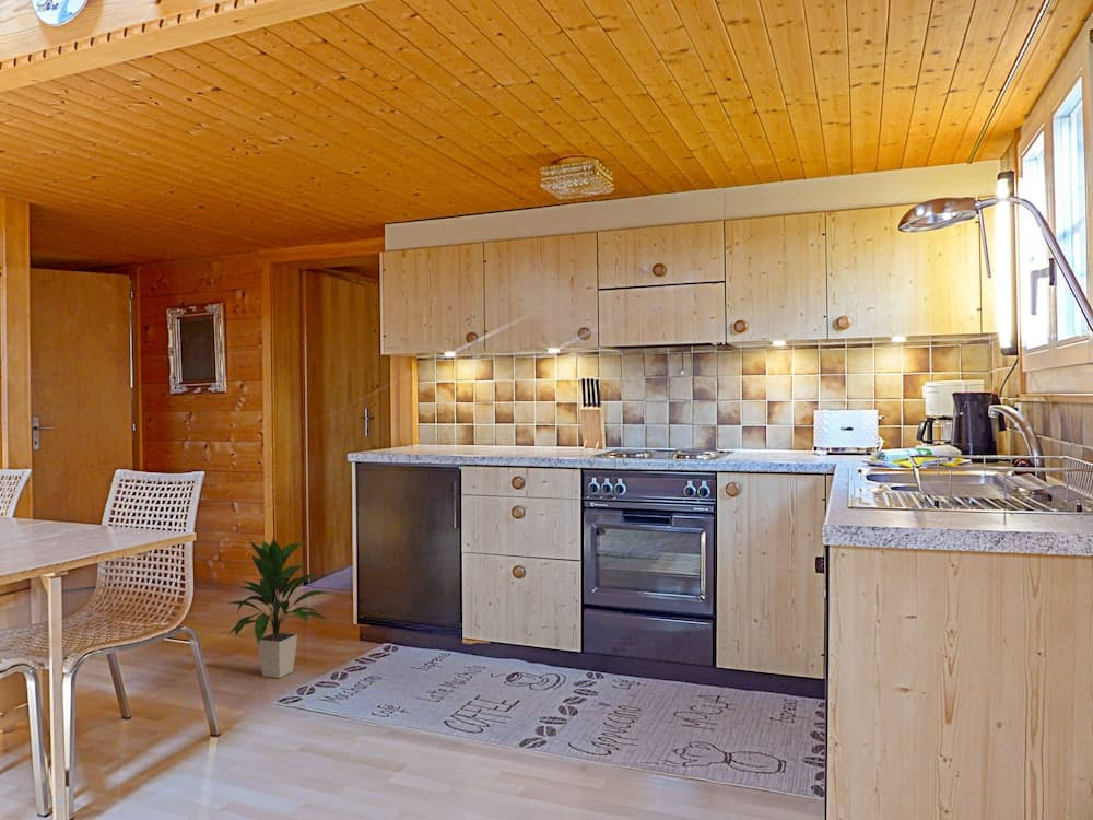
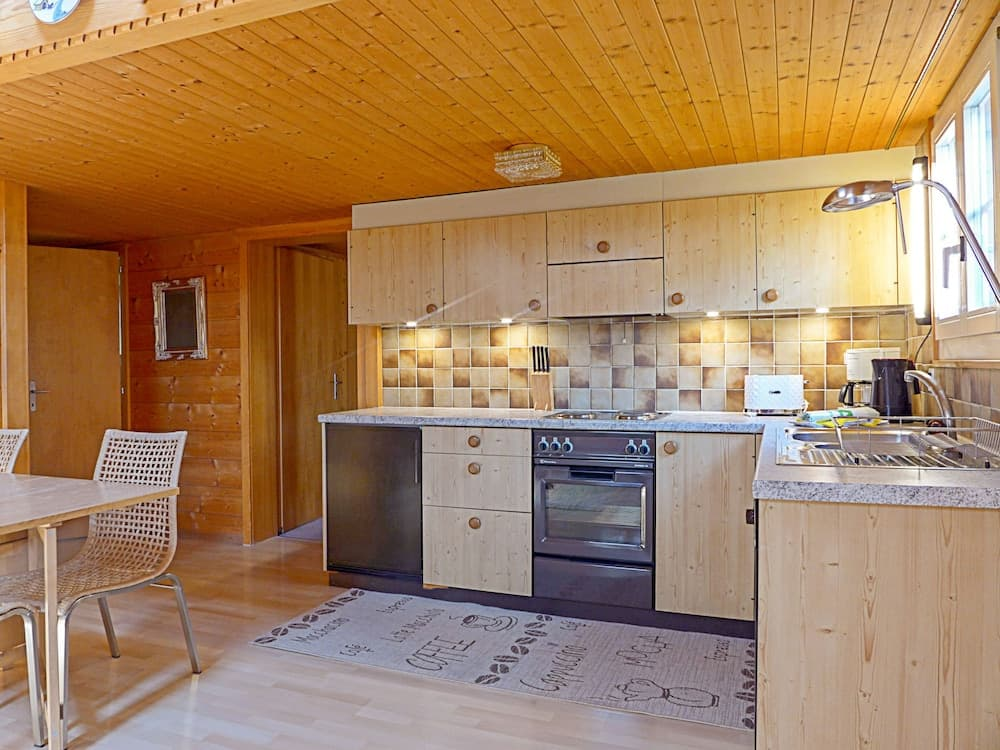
- indoor plant [226,537,332,679]
